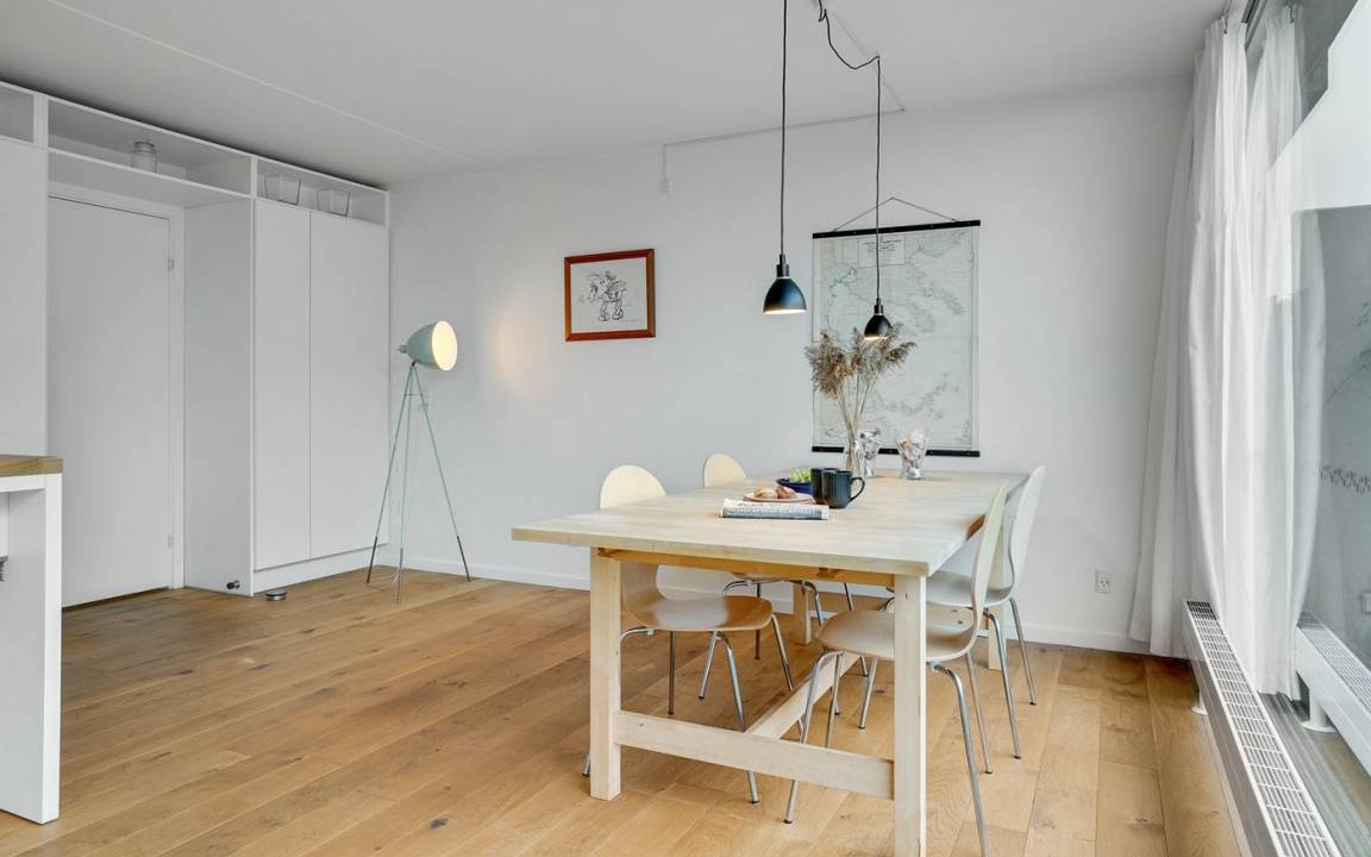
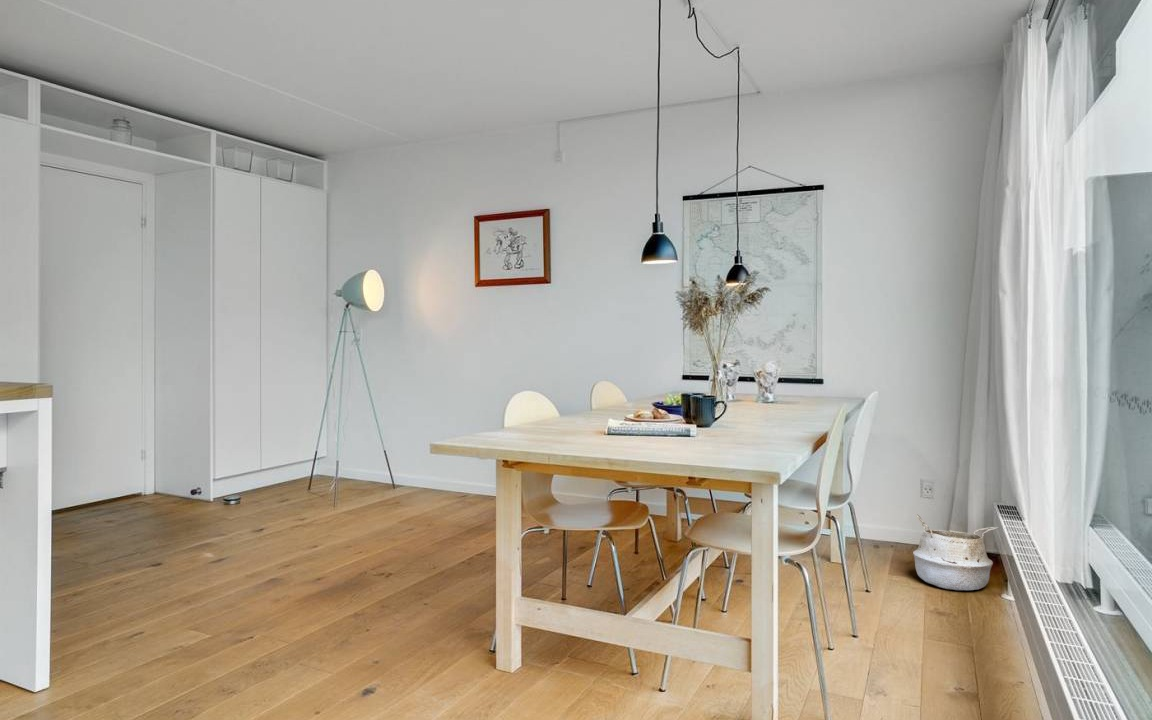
+ woven basket [912,513,1000,591]
